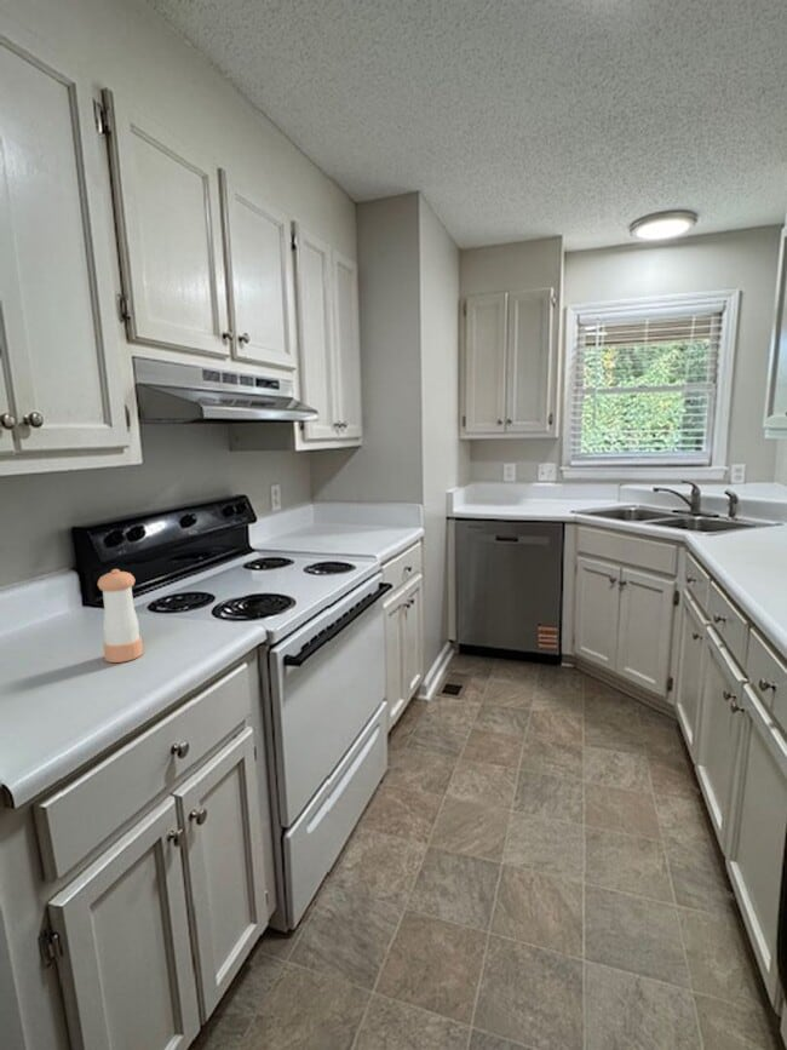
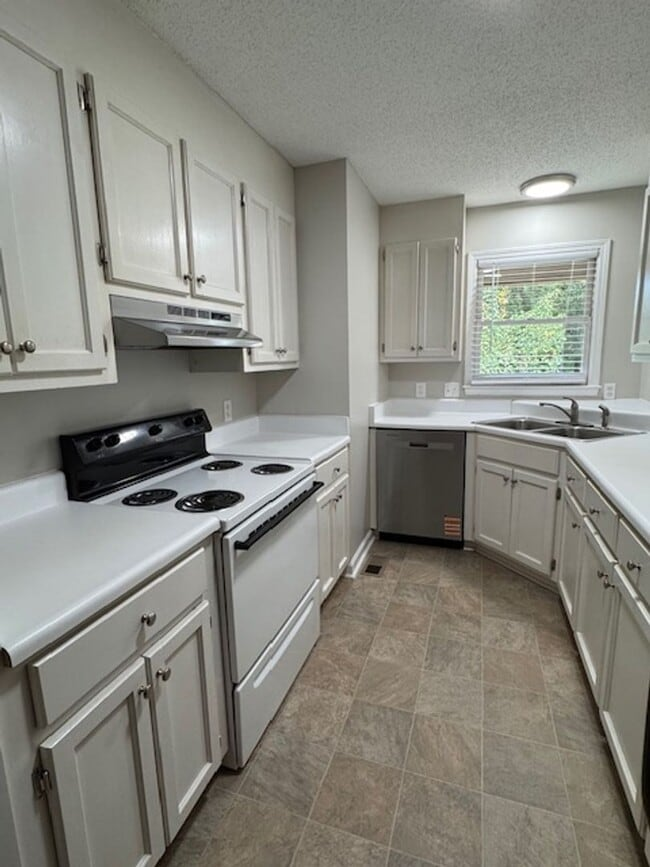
- pepper shaker [97,568,144,664]
